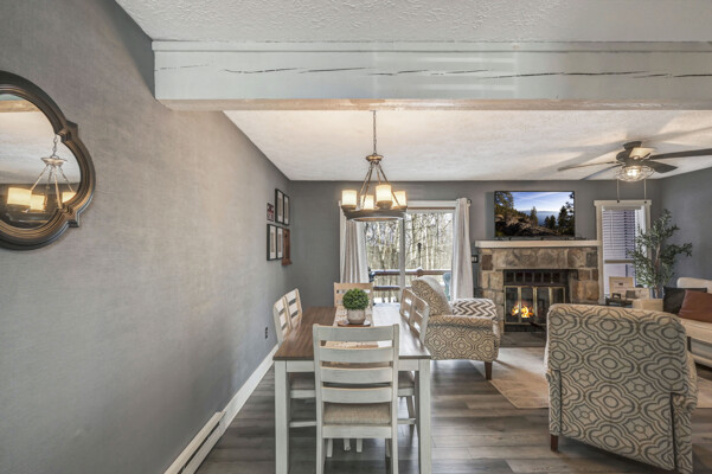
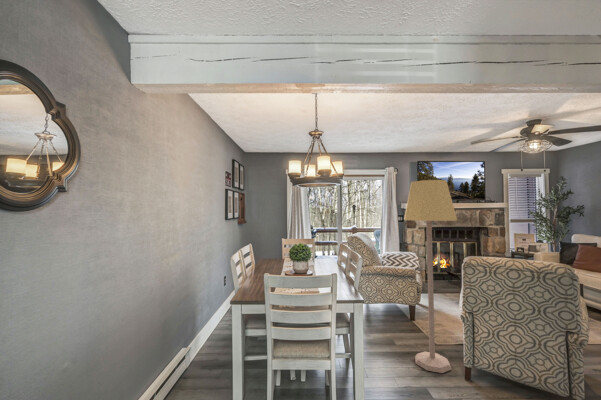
+ lamp [403,179,458,374]
